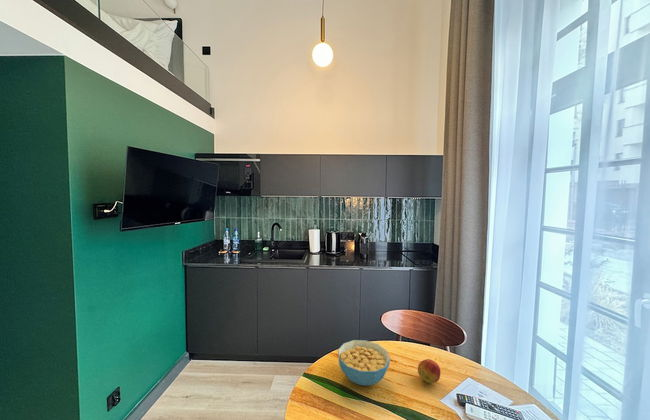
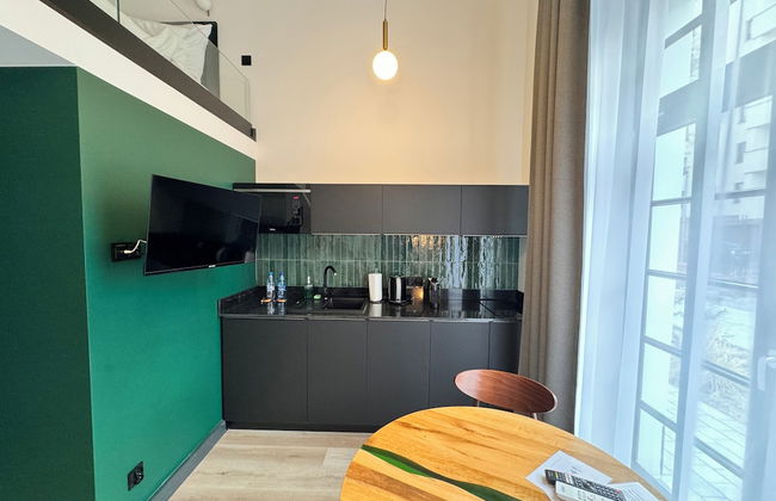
- fruit [417,358,441,384]
- cereal bowl [337,339,391,386]
